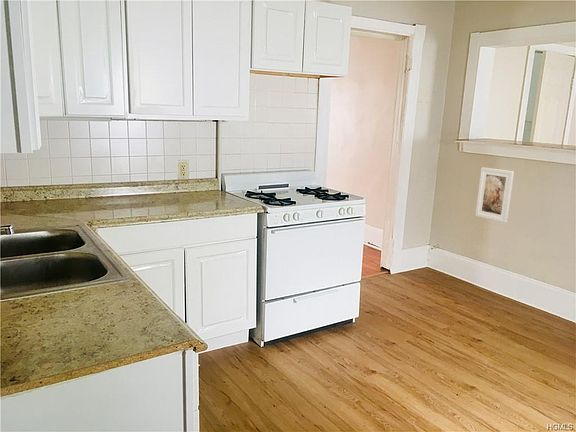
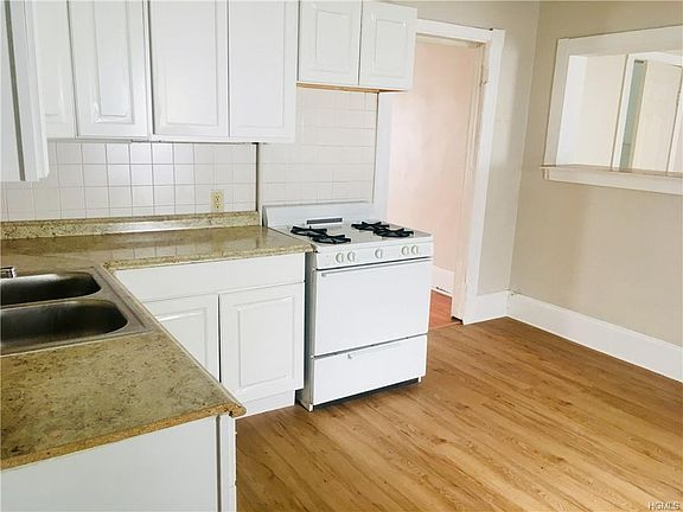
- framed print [475,166,515,223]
